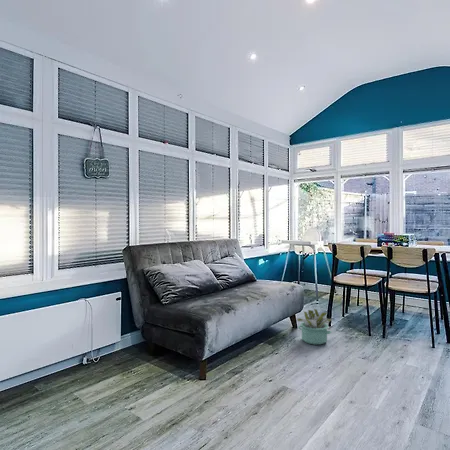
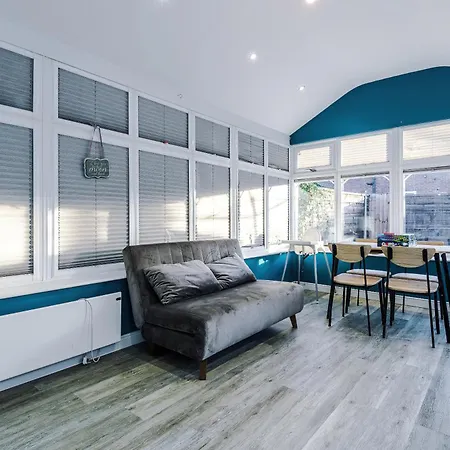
- decorative plant [296,308,332,345]
